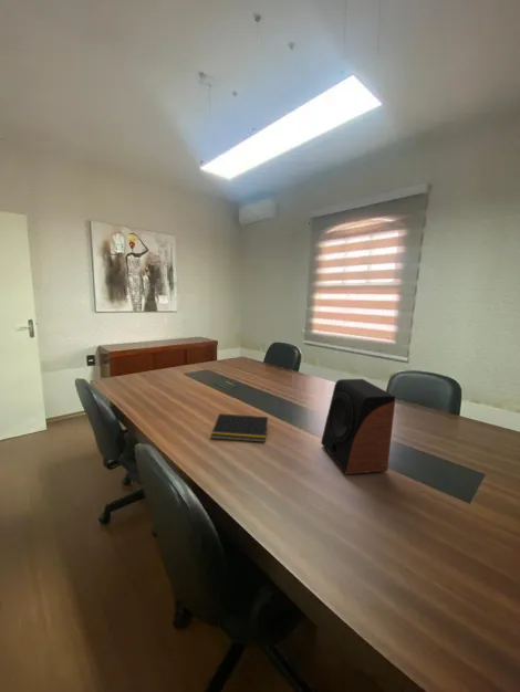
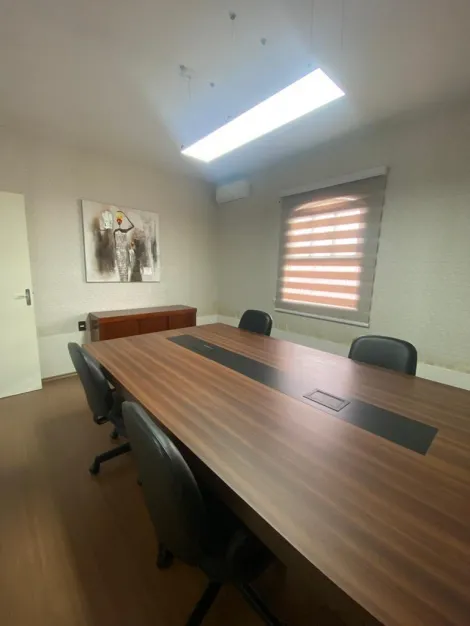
- notepad [210,412,269,443]
- speaker [320,378,396,475]
